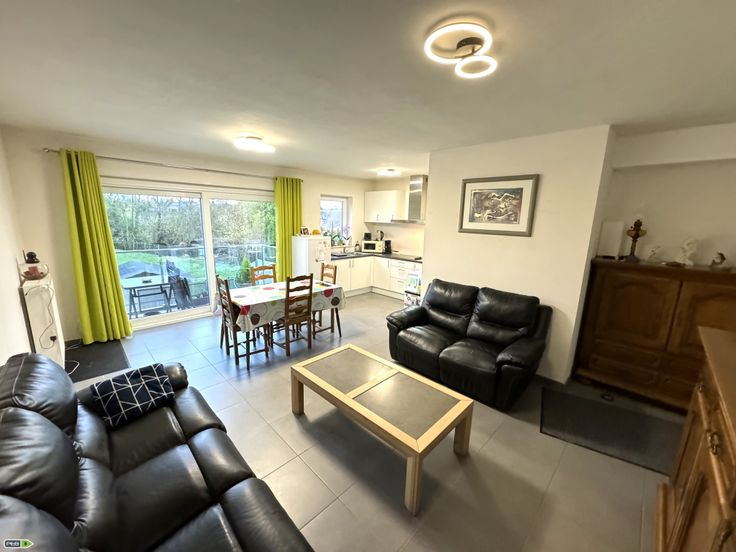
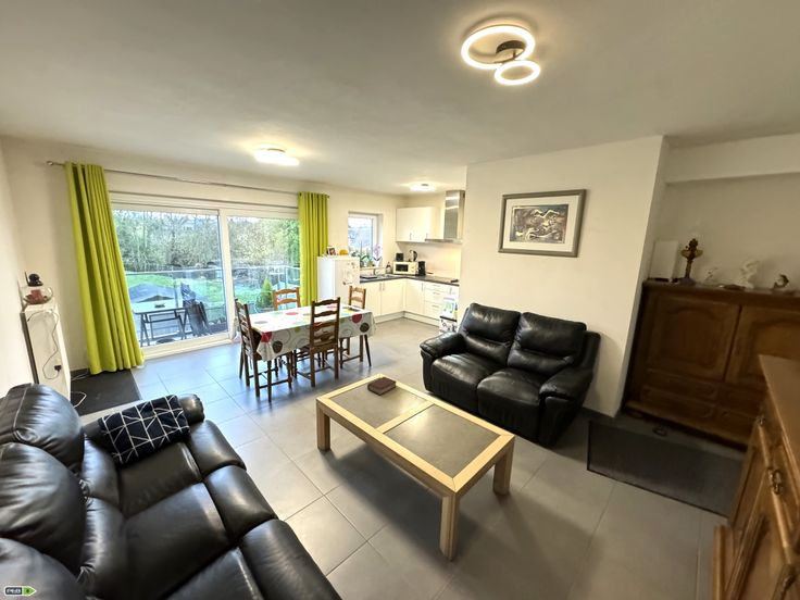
+ book [366,376,398,396]
